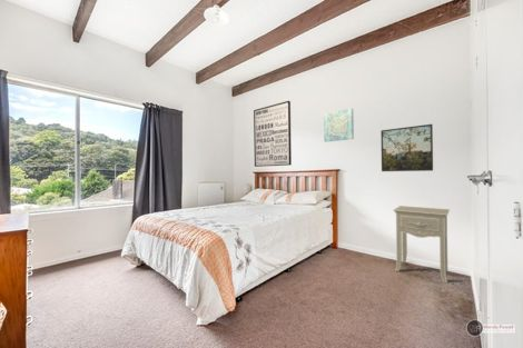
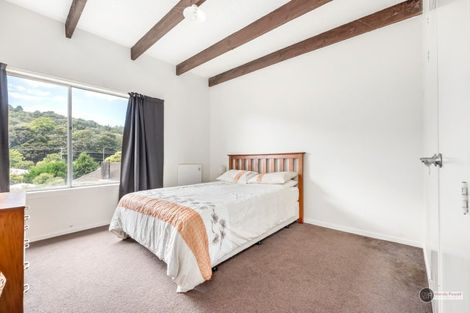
- wall art [253,100,293,168]
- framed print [379,123,434,172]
- nightstand [393,205,451,285]
- wall art [323,107,355,143]
